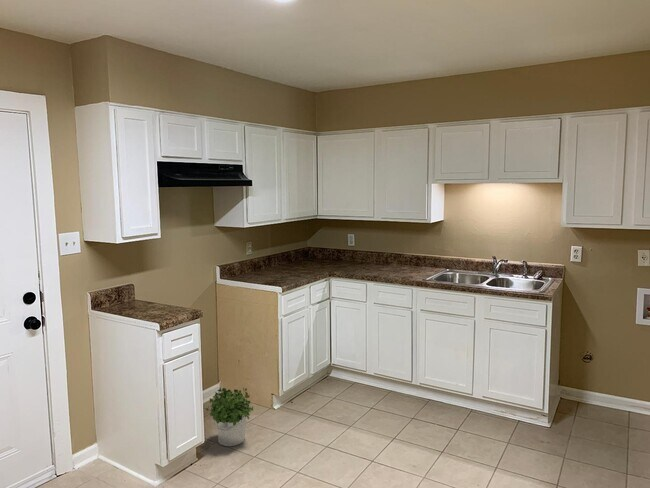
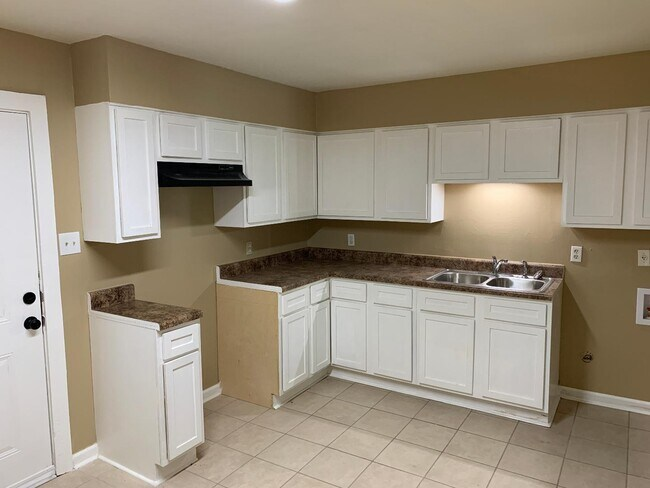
- potted plant [205,386,254,447]
